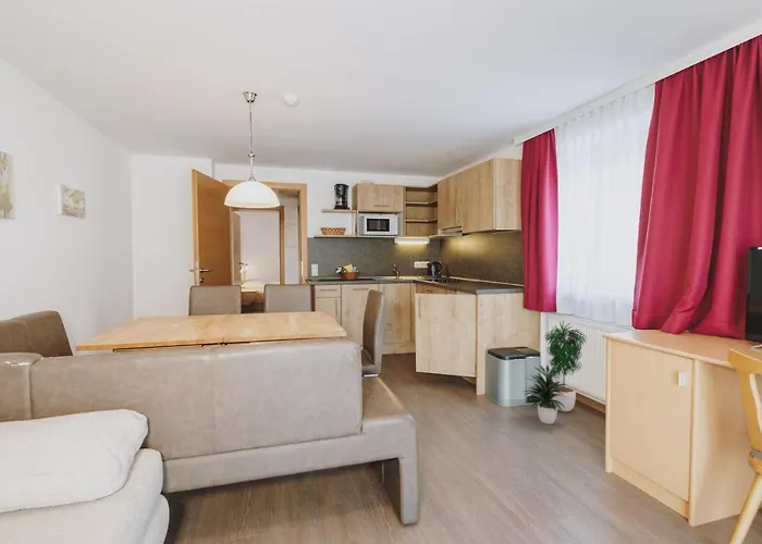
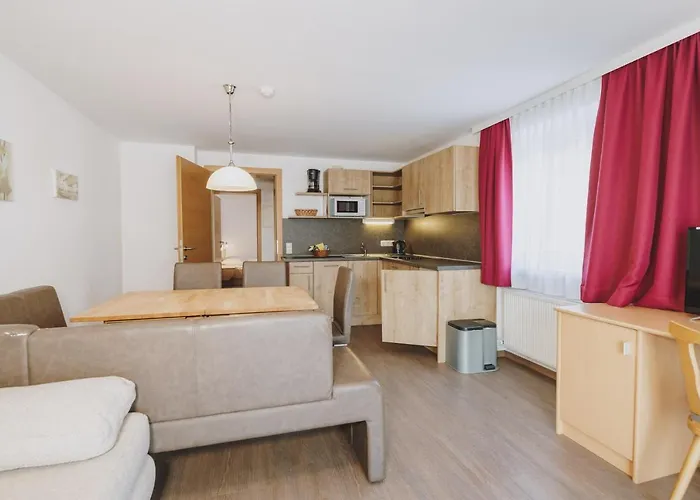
- potted plant [523,320,589,425]
